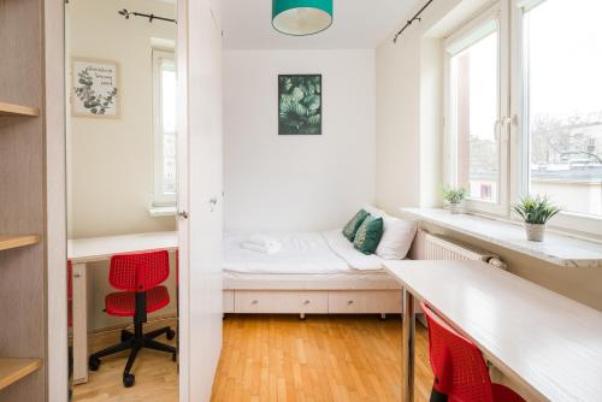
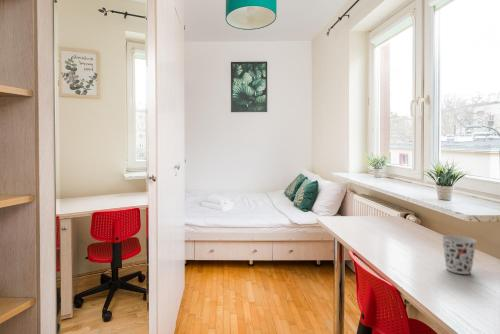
+ cup [441,234,478,275]
